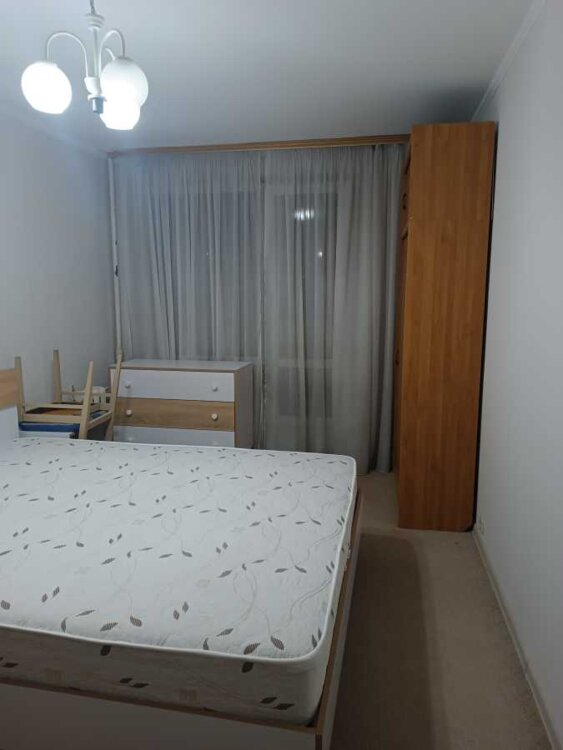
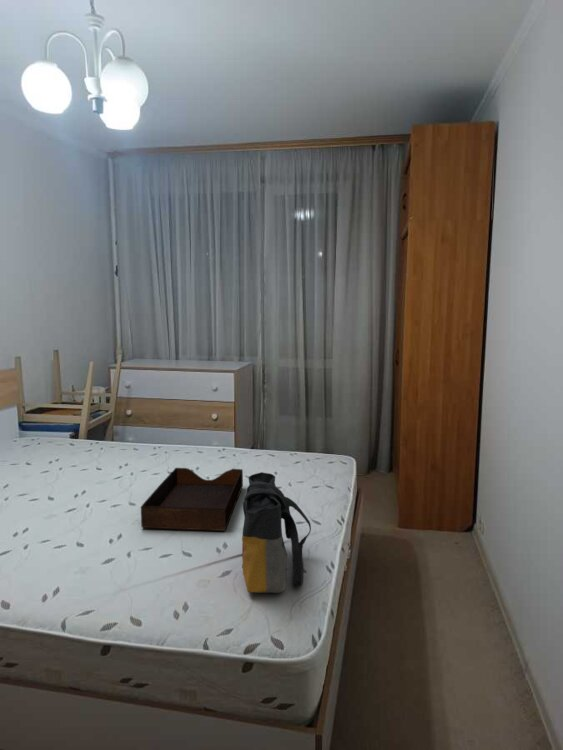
+ tray [140,467,244,532]
+ tote bag [241,471,312,594]
